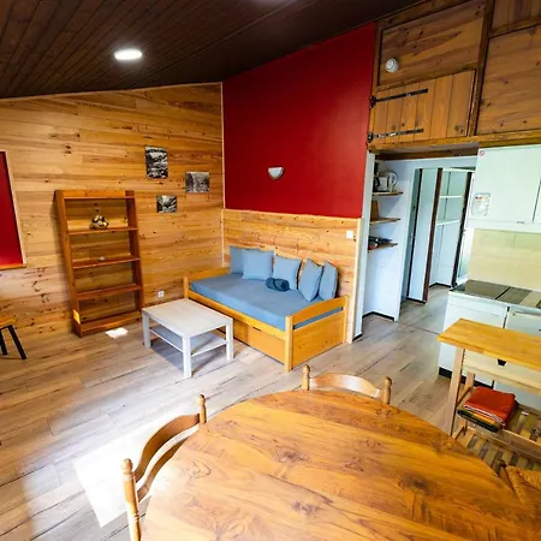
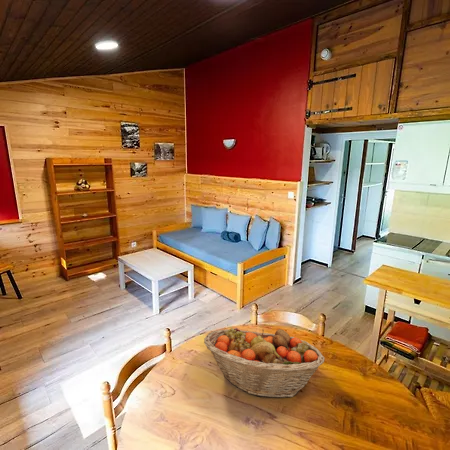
+ fruit basket [203,327,325,399]
